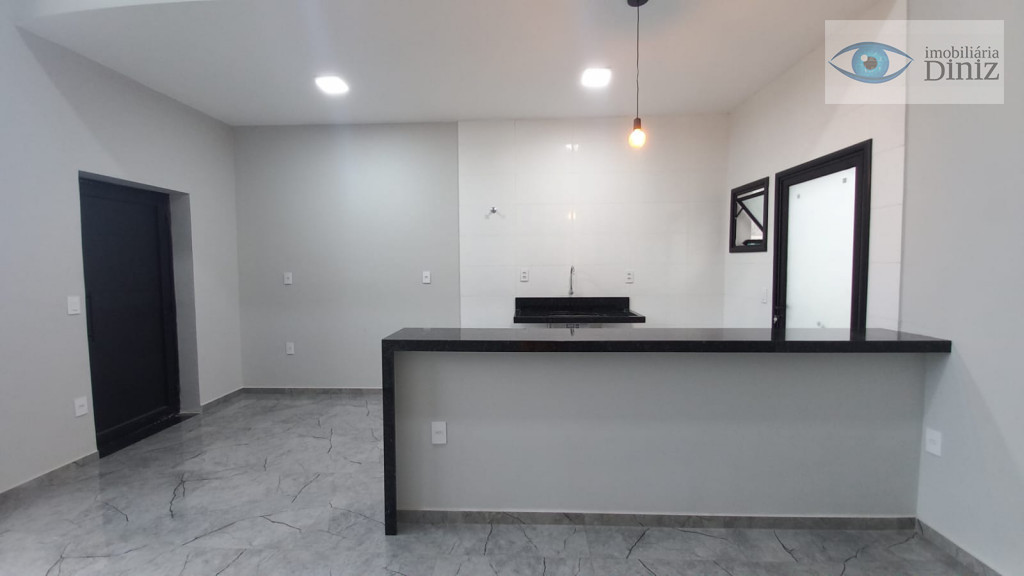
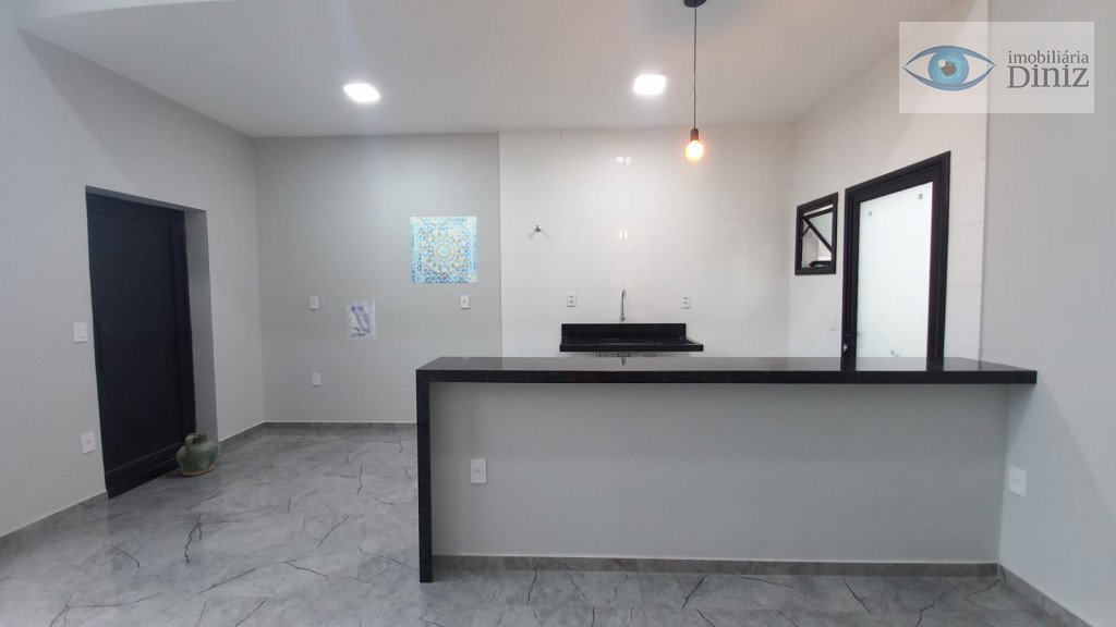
+ ceramic jug [175,431,219,477]
+ wall art [409,216,478,284]
+ wall art [345,299,377,341]
